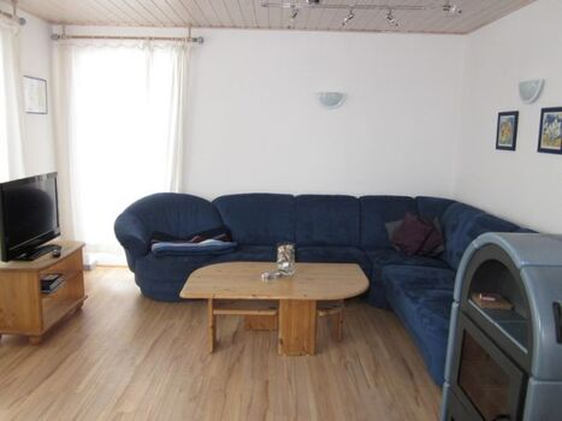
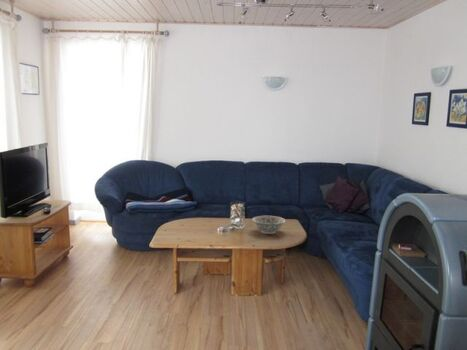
+ decorative bowl [251,215,287,235]
